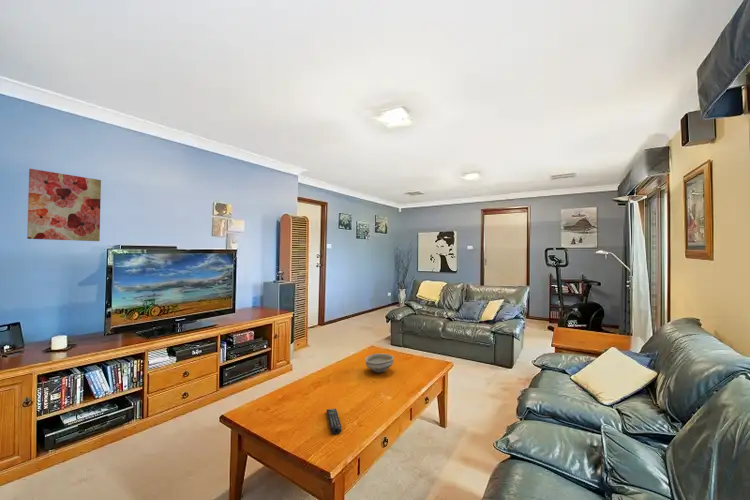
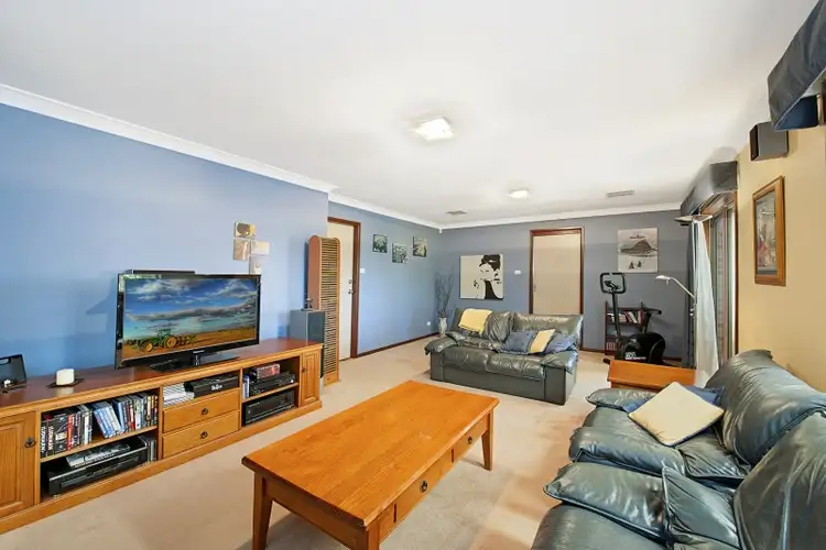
- bowl [364,352,395,374]
- wall art [26,168,102,242]
- remote control [326,408,343,435]
